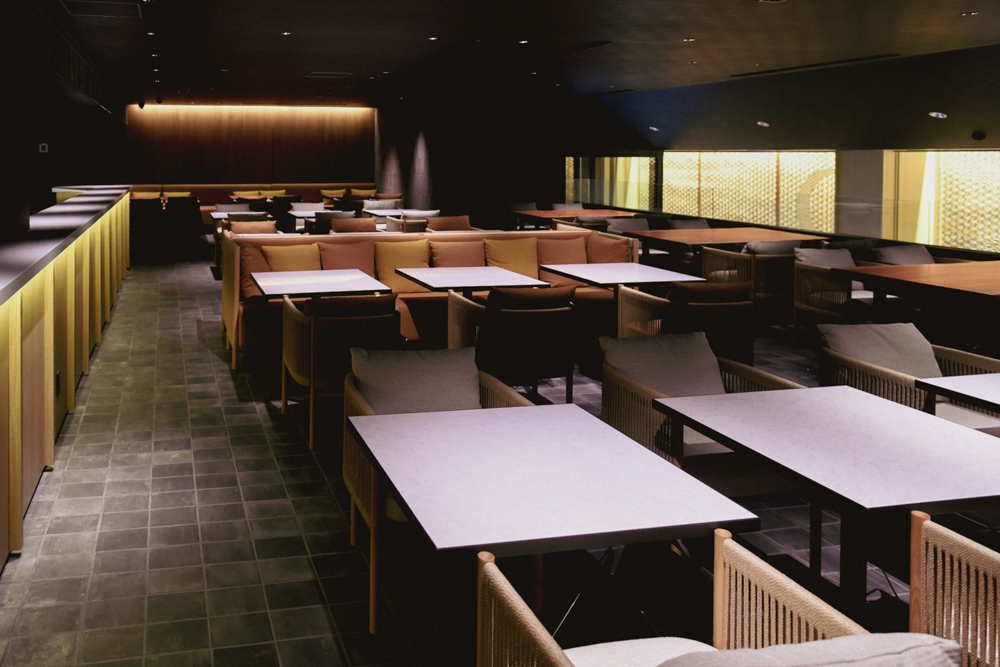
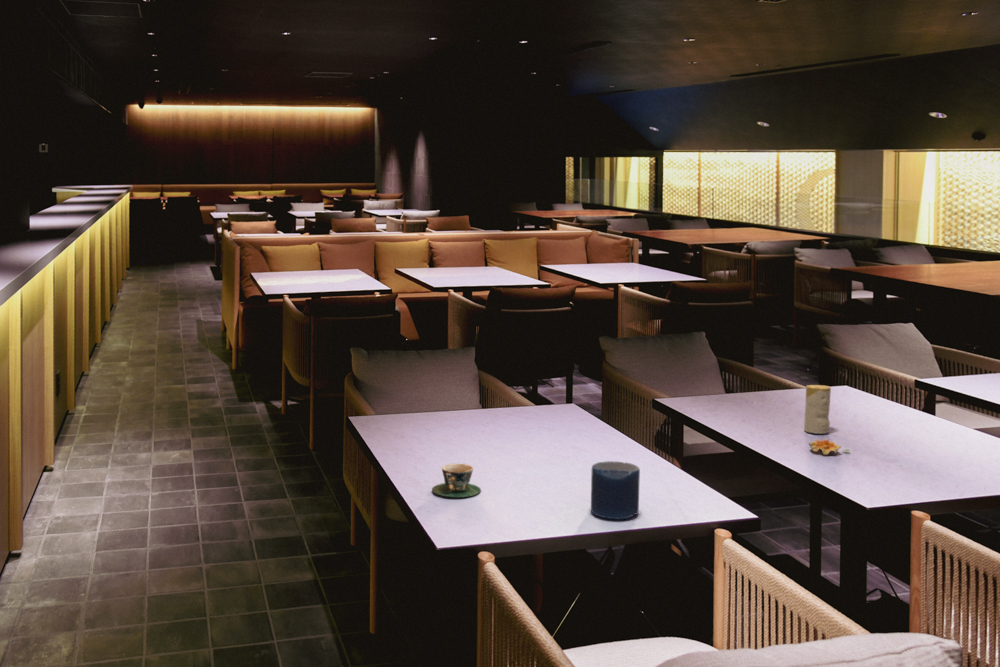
+ candle [803,384,832,435]
+ teacup [431,462,482,498]
+ candle [590,460,641,520]
+ flower [808,438,851,456]
